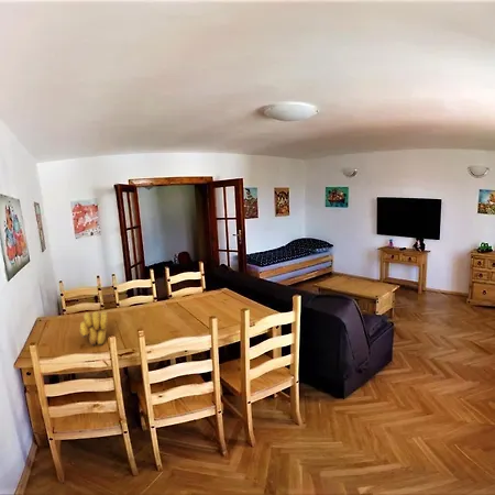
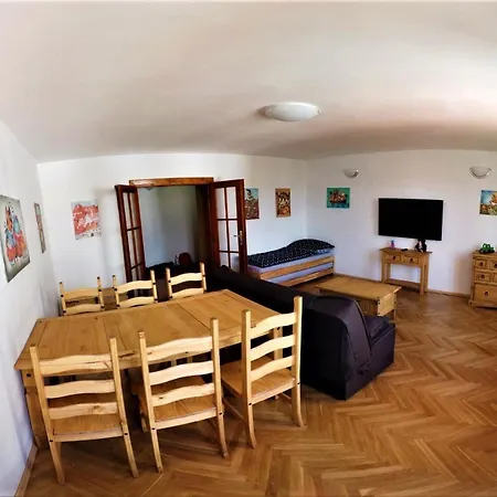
- banana bunch [78,311,109,346]
